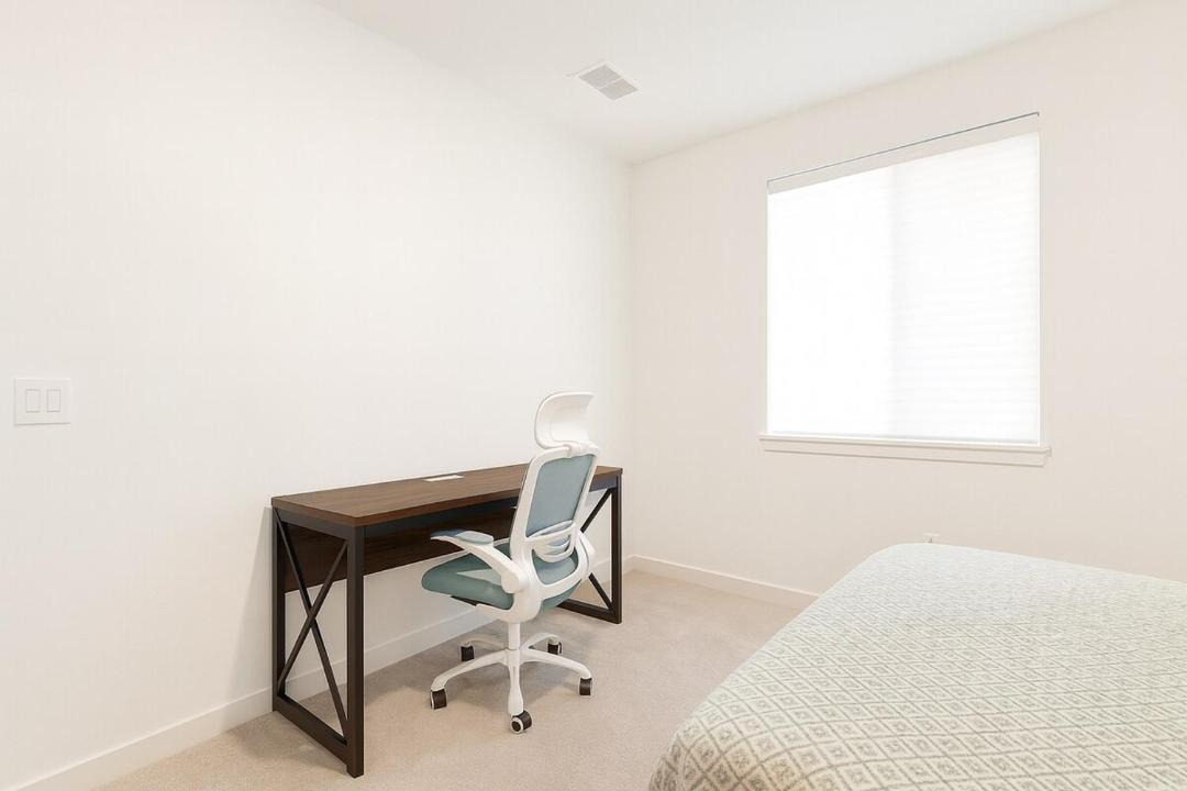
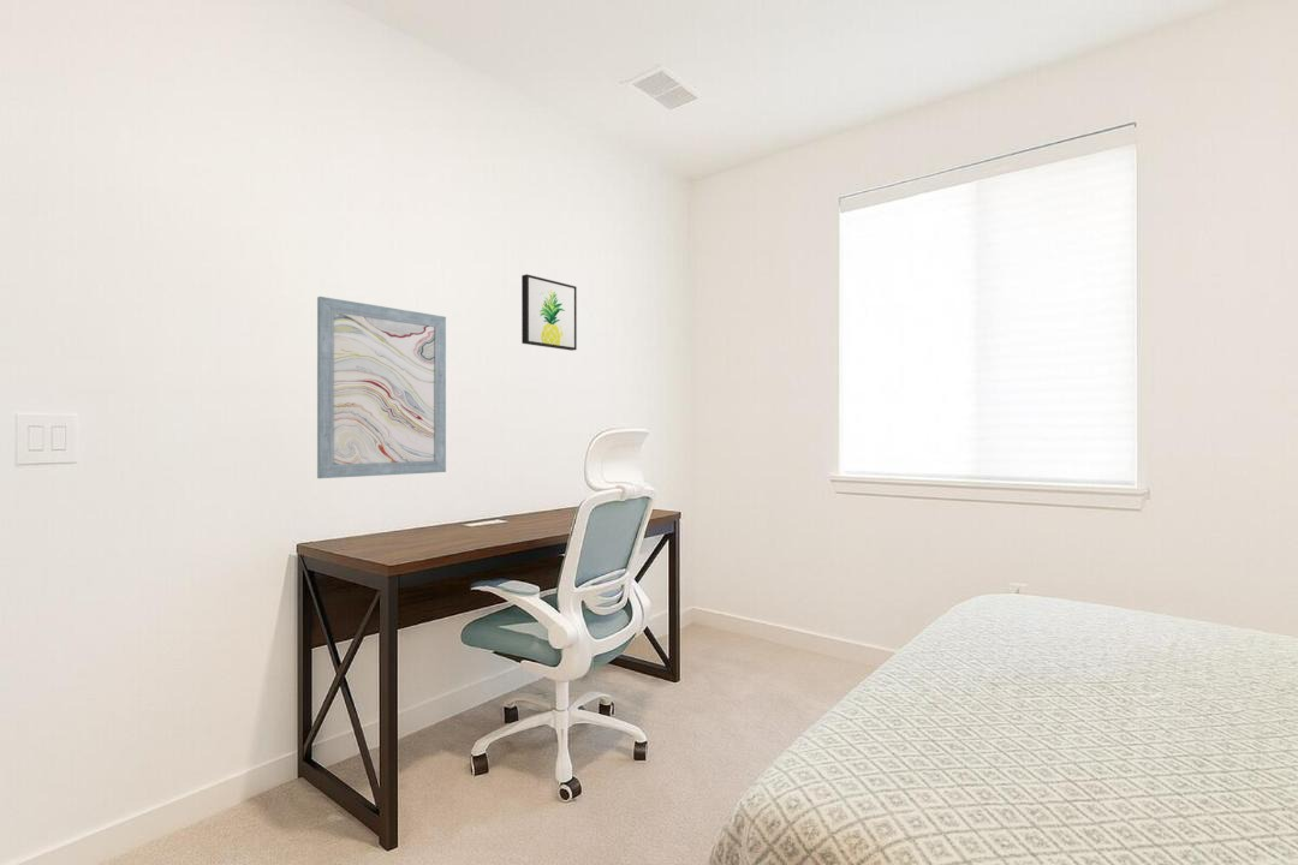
+ wall art [316,296,447,479]
+ wall art [520,273,578,352]
